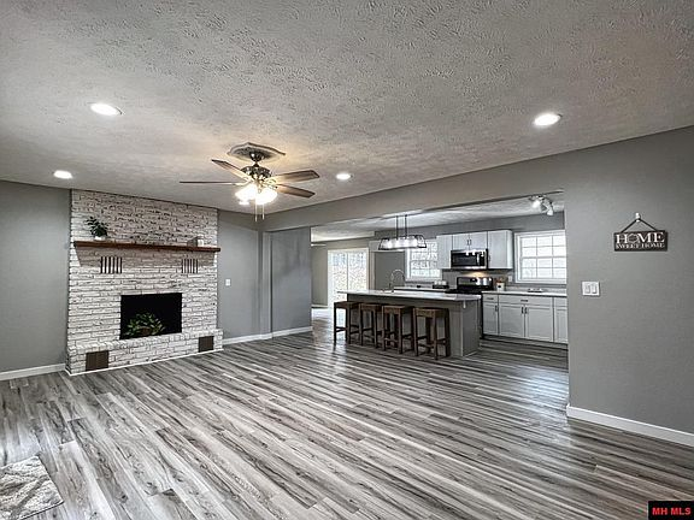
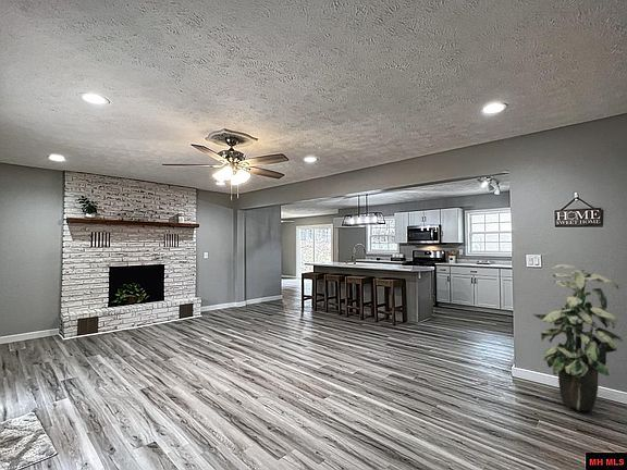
+ indoor plant [531,263,624,412]
